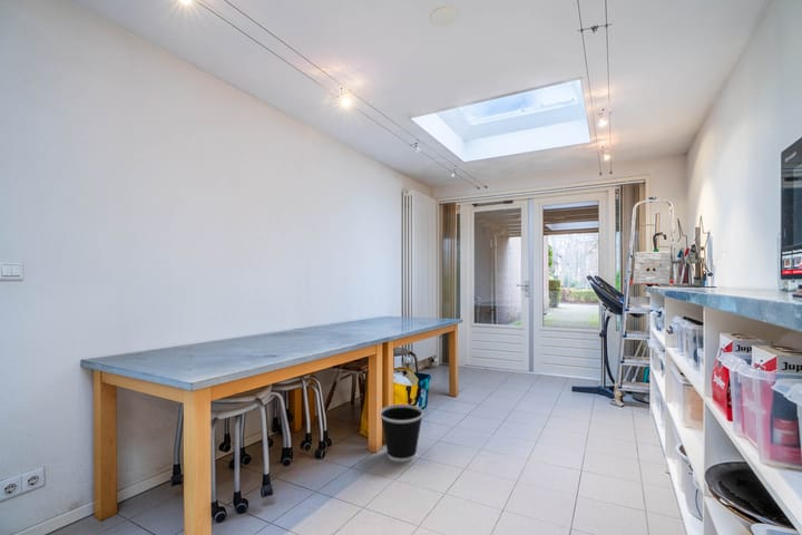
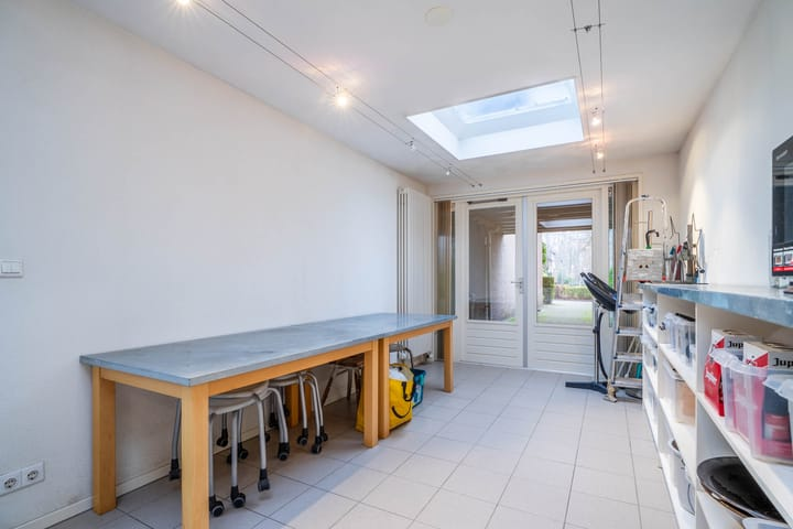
- wastebasket [379,403,424,463]
